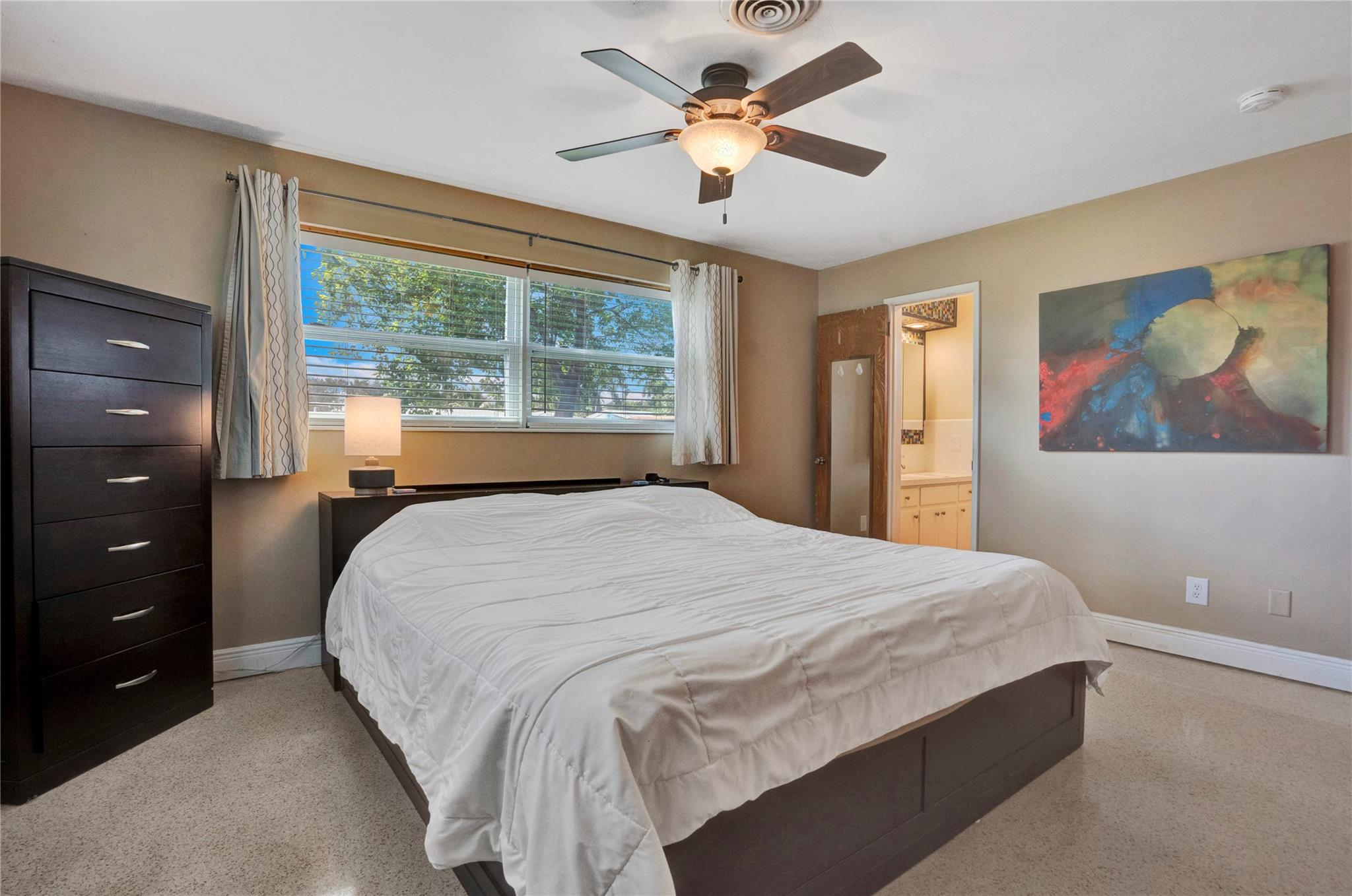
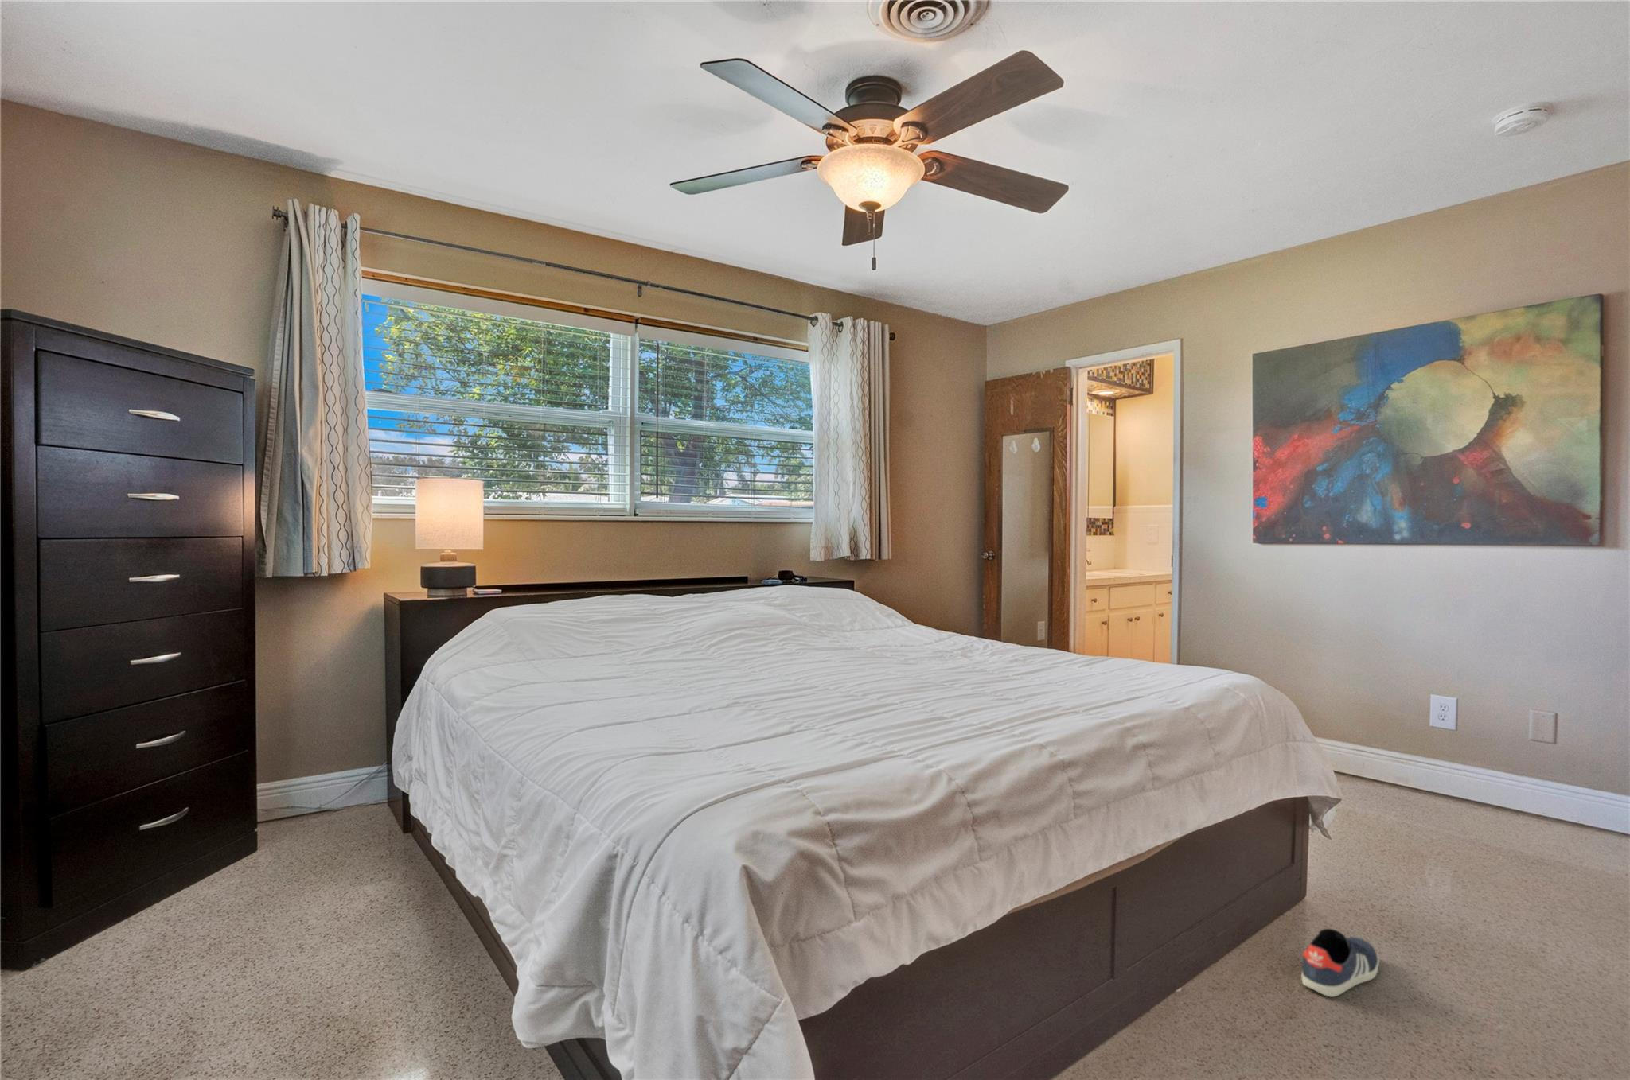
+ sneaker [1301,928,1380,998]
